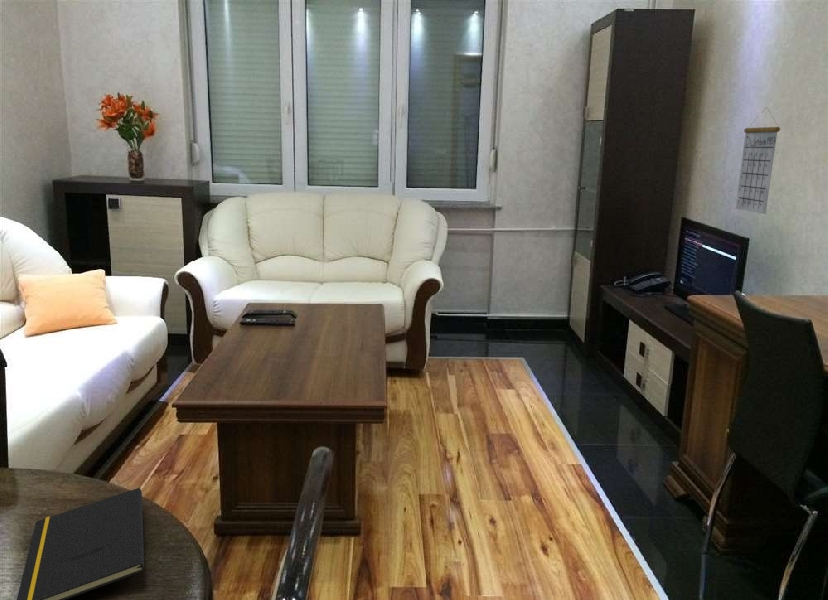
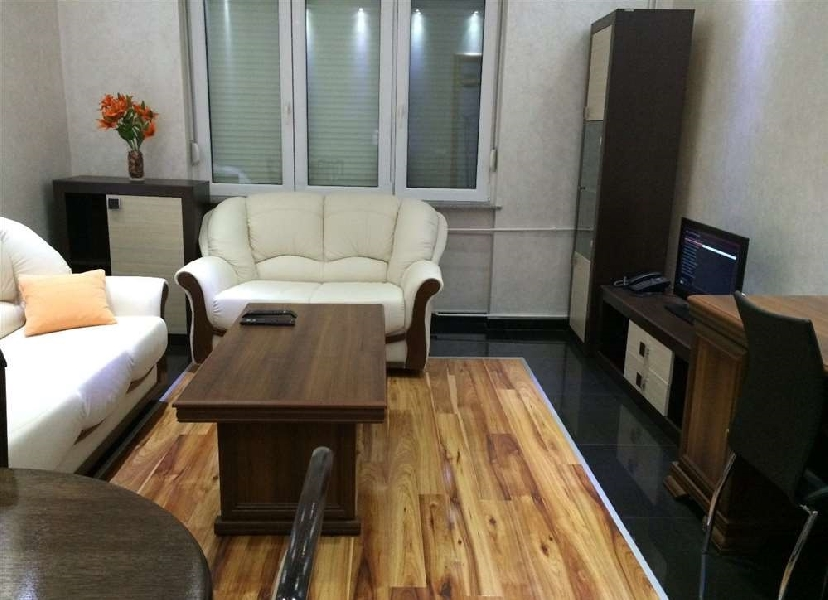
- calendar [735,106,781,215]
- notepad [16,487,145,600]
